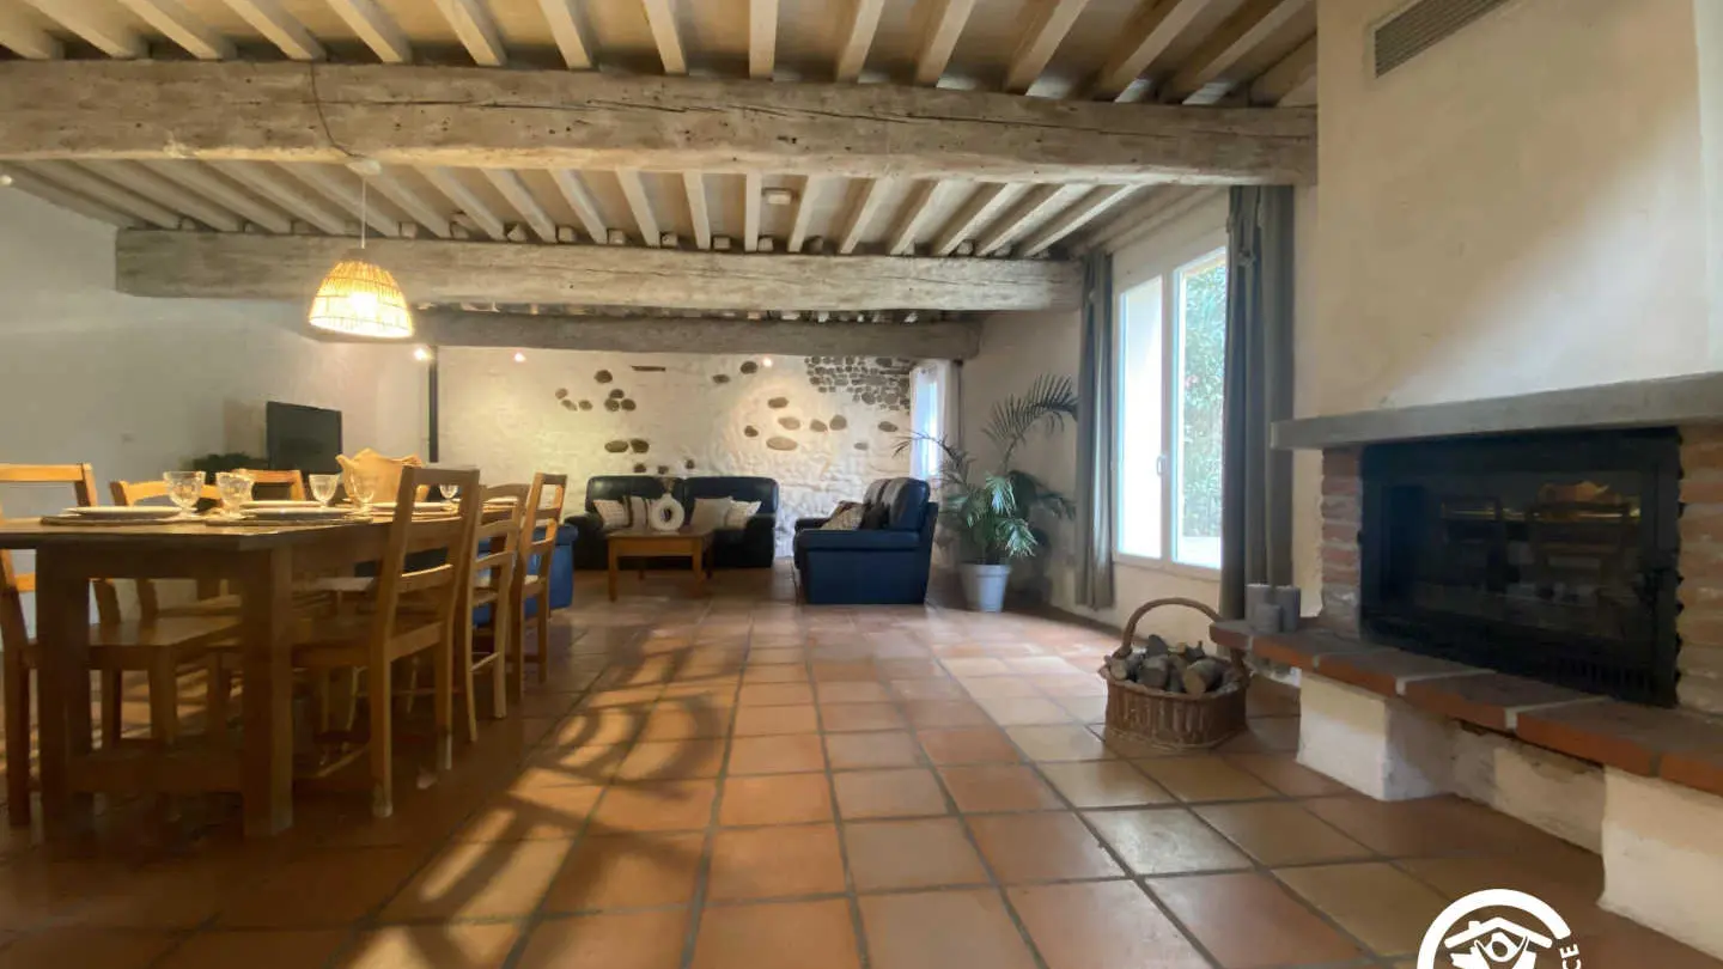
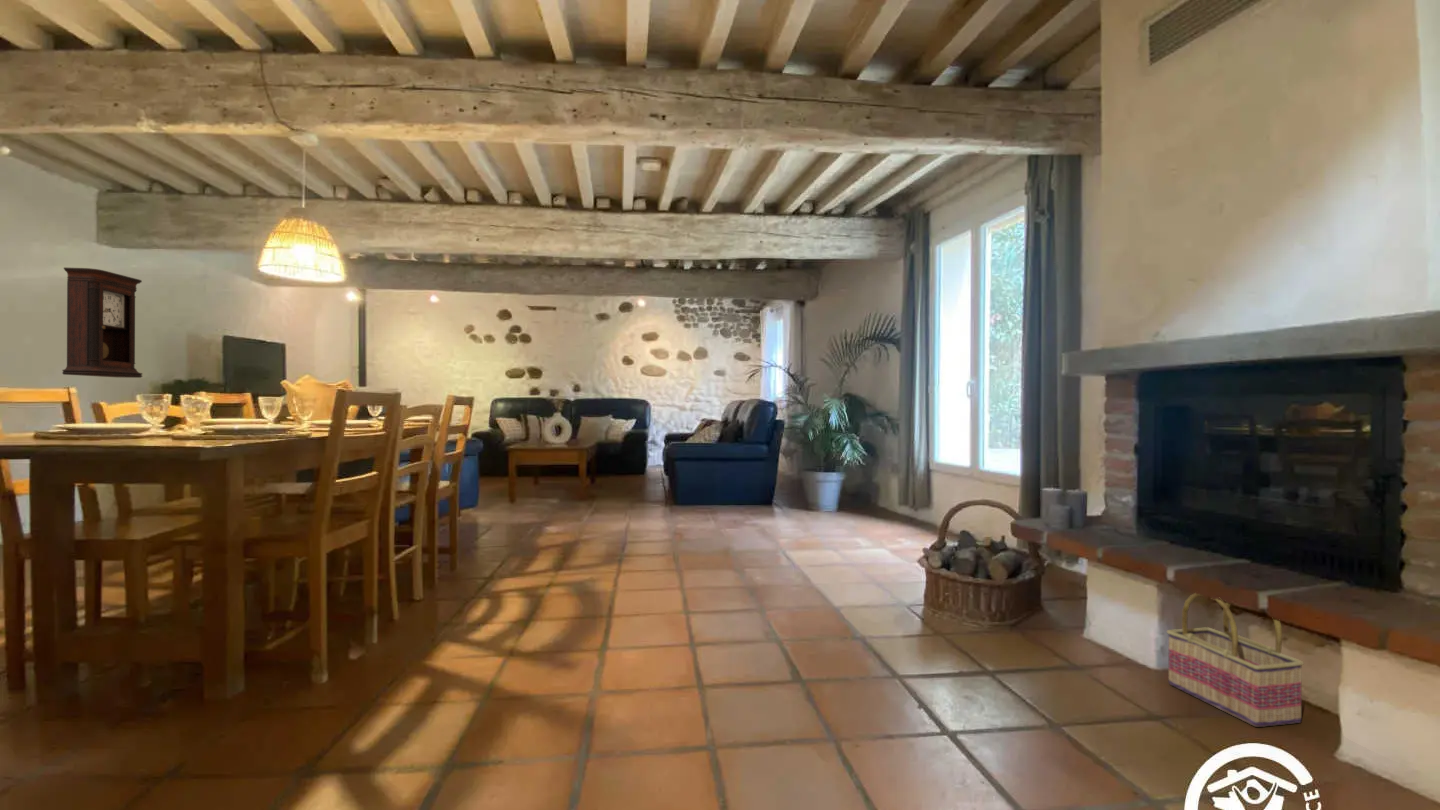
+ pendulum clock [61,266,143,379]
+ basket [1166,592,1305,728]
